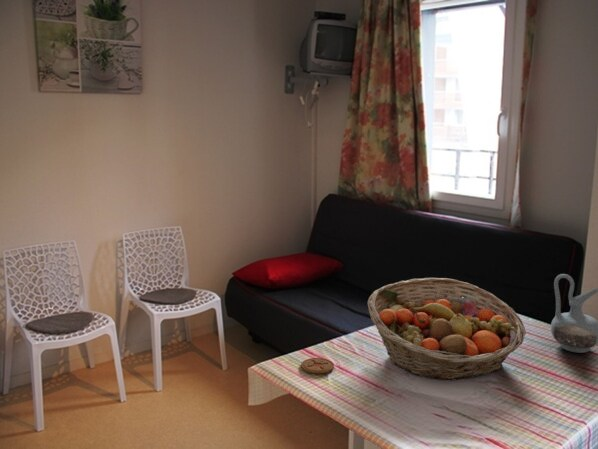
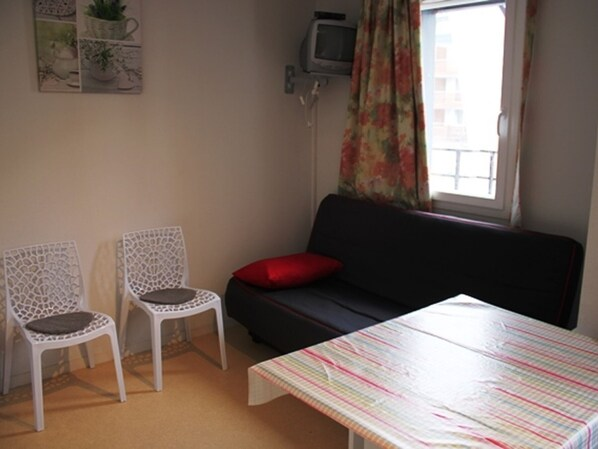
- coaster [300,357,335,375]
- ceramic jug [550,273,598,354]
- fruit basket [367,277,527,381]
